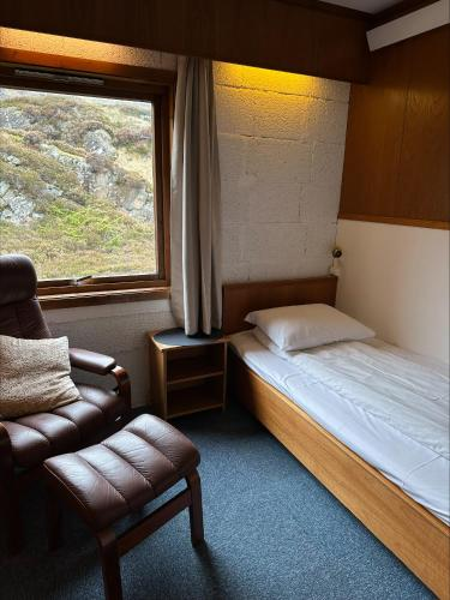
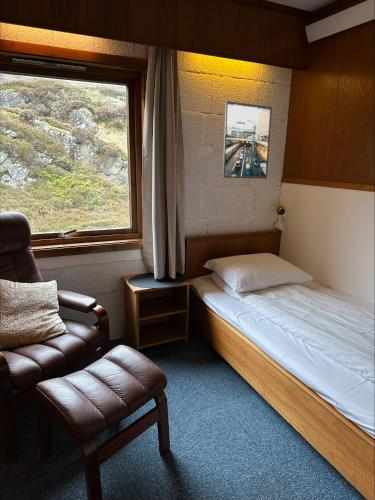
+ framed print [221,100,273,180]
